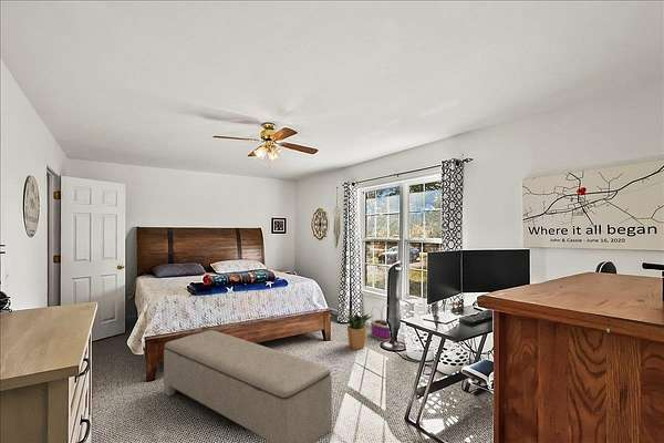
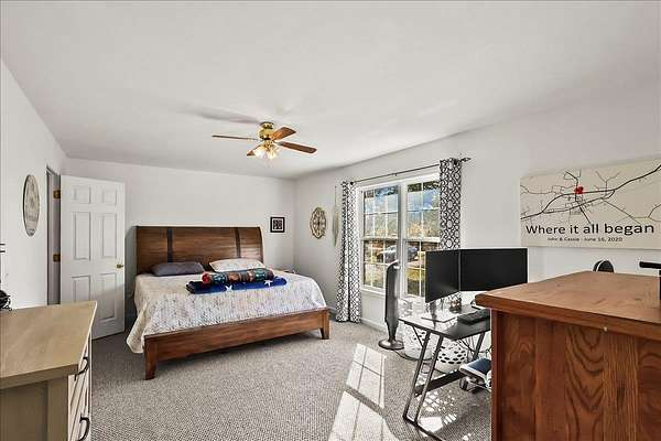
- bench [163,329,333,443]
- potted plant [340,312,374,350]
- basket [370,303,392,341]
